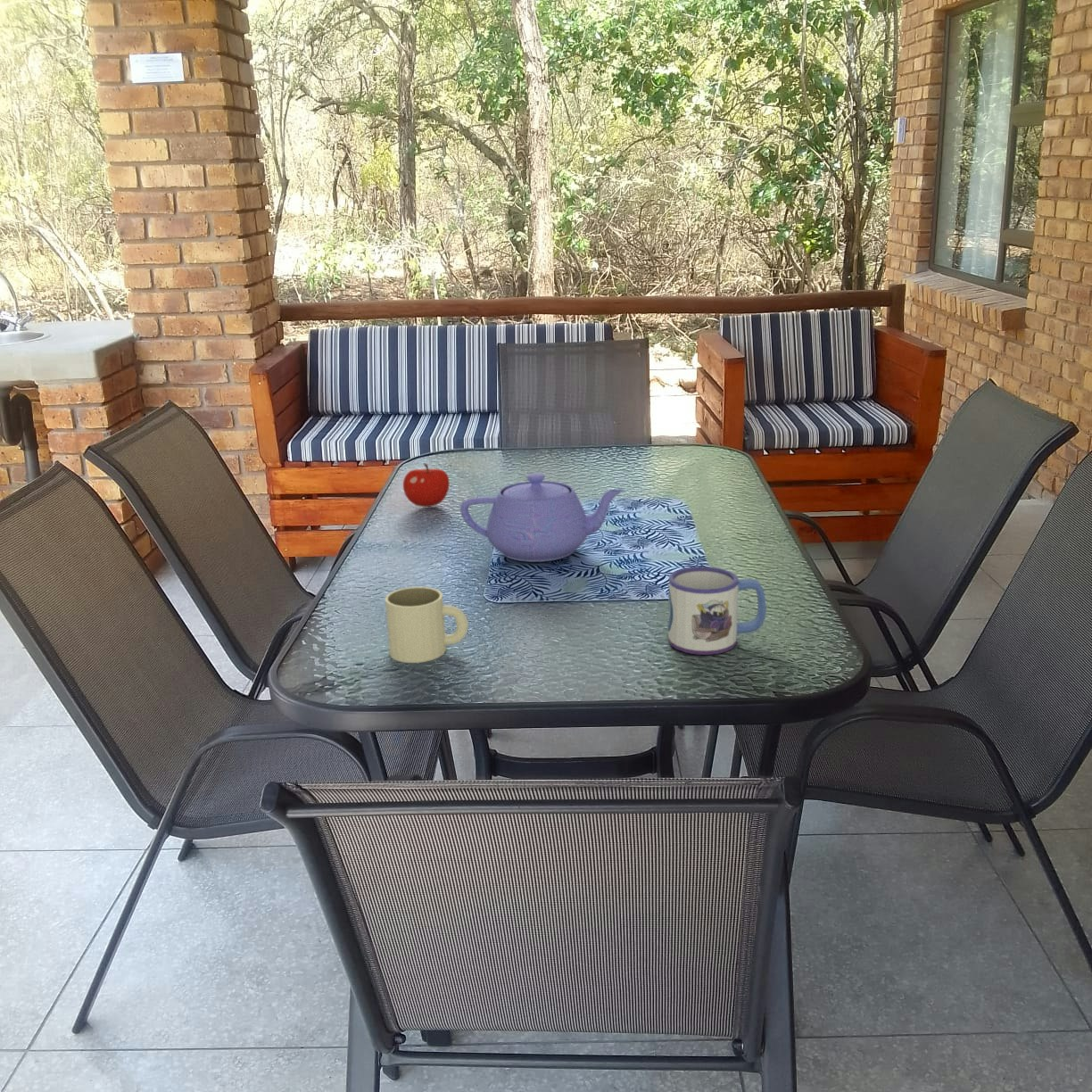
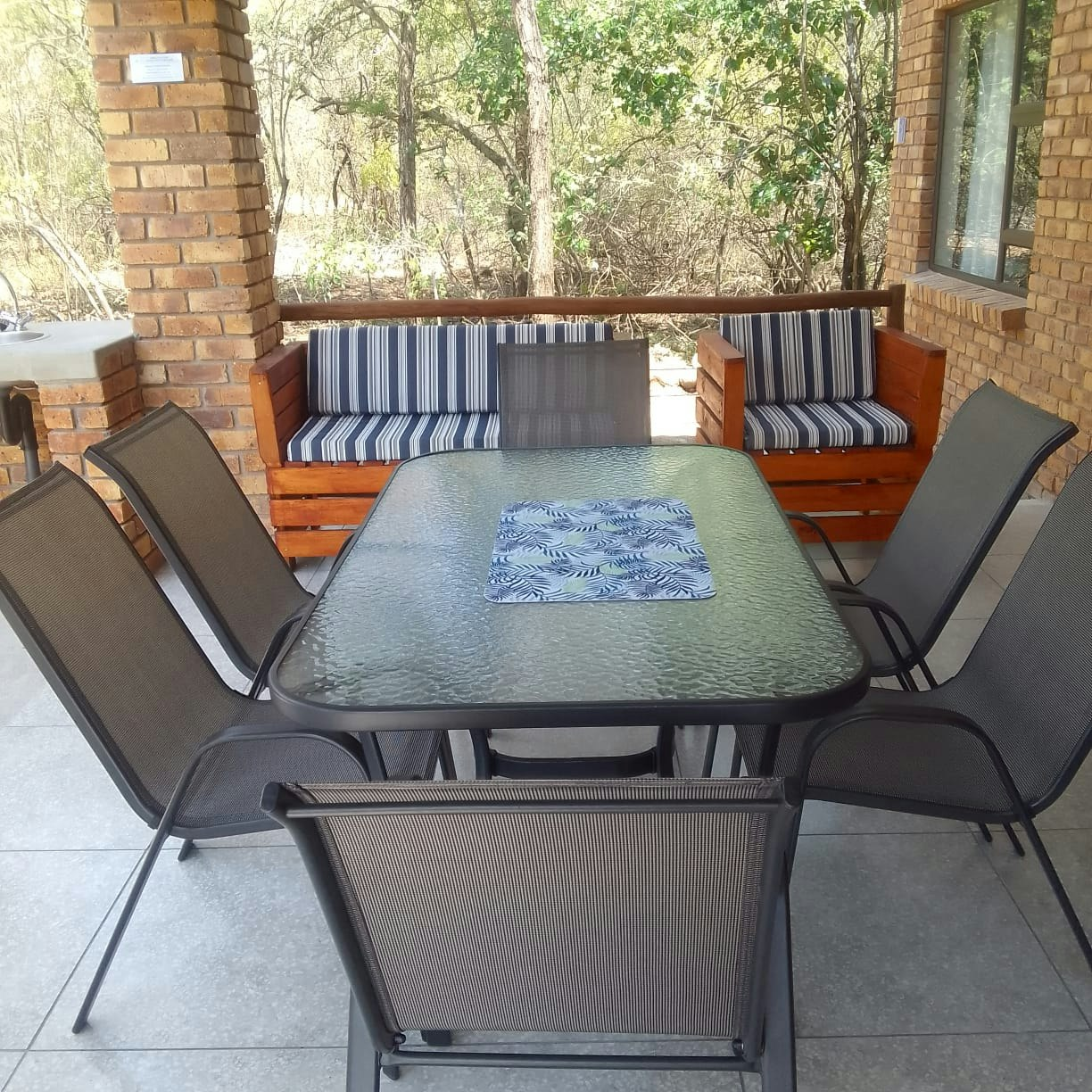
- teapot [459,472,626,563]
- fruit [402,463,451,508]
- mug [667,566,766,656]
- mug [385,586,469,664]
